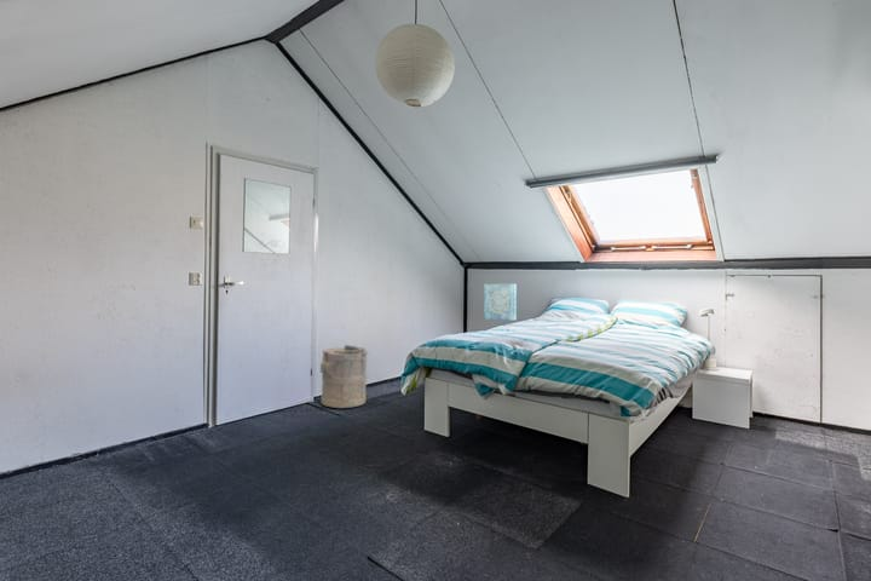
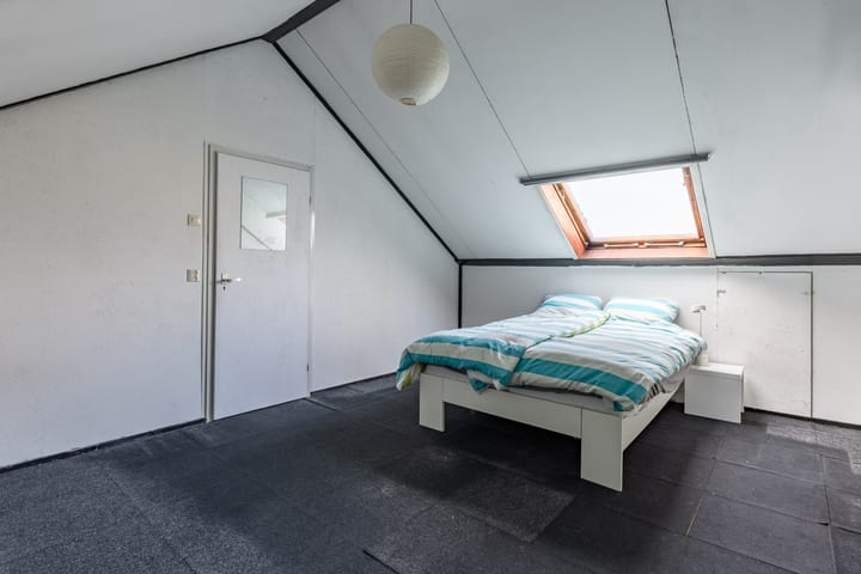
- wall art [483,283,518,322]
- laundry hamper [319,344,370,409]
